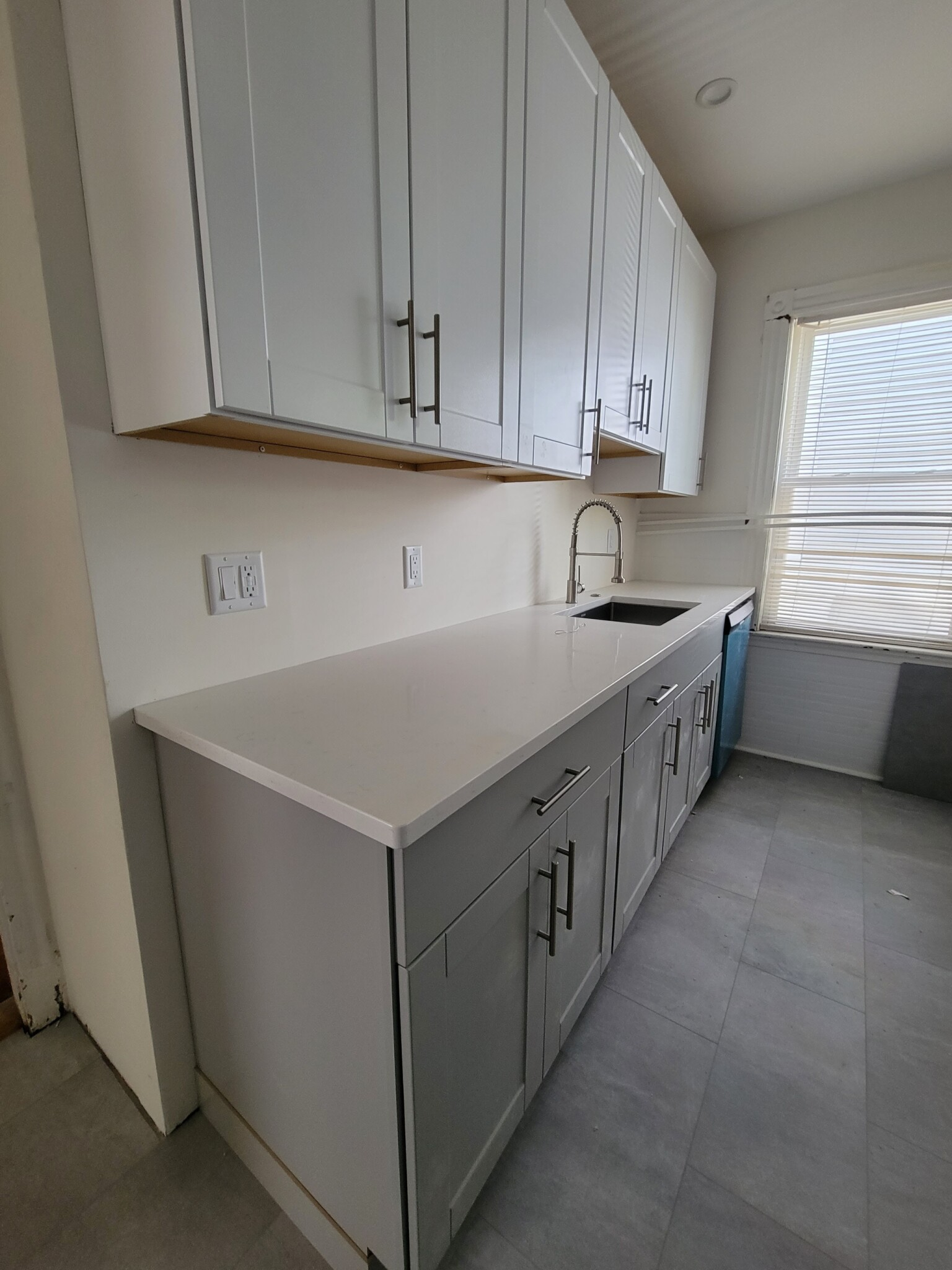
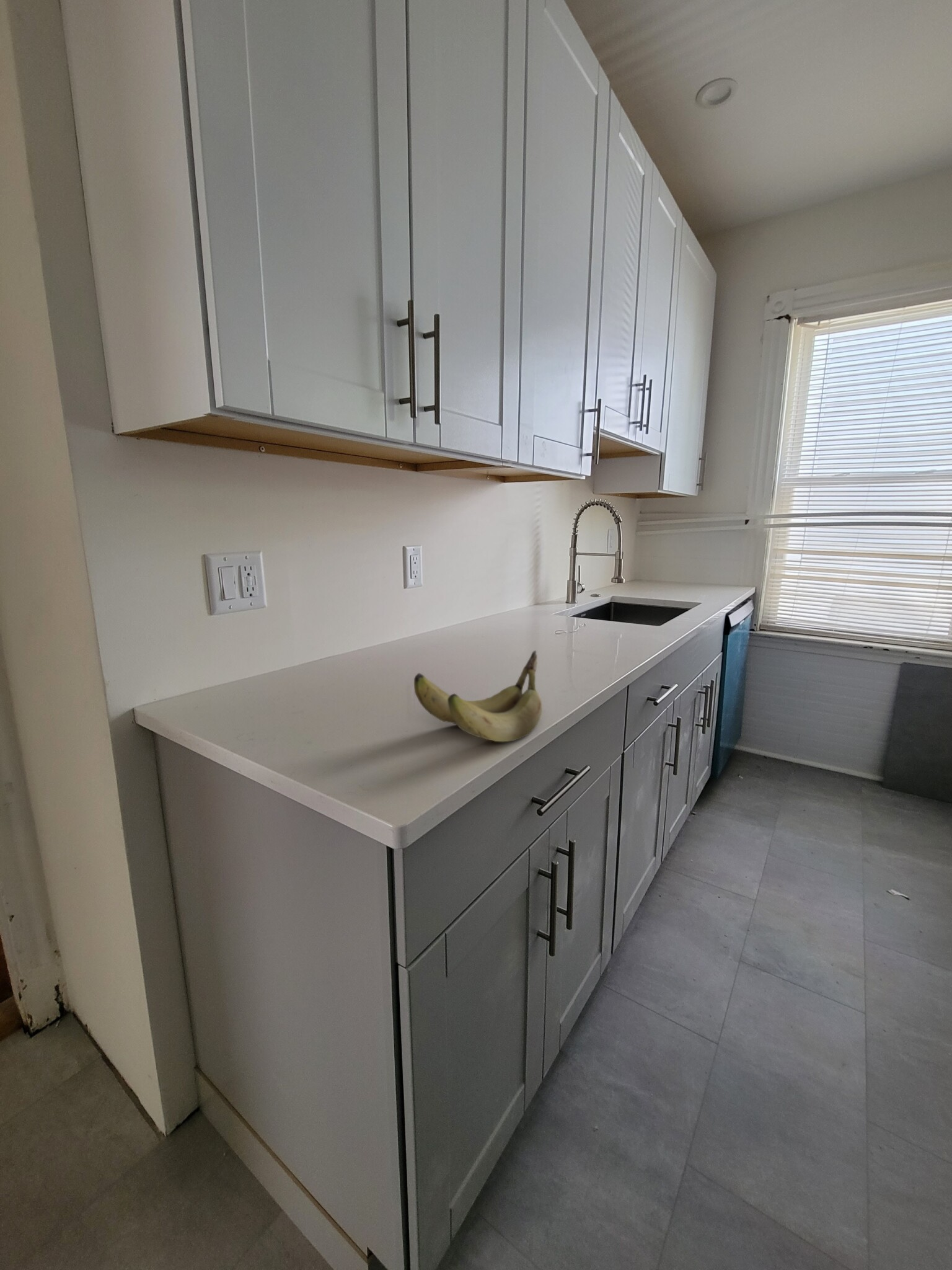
+ banana [413,650,543,742]
